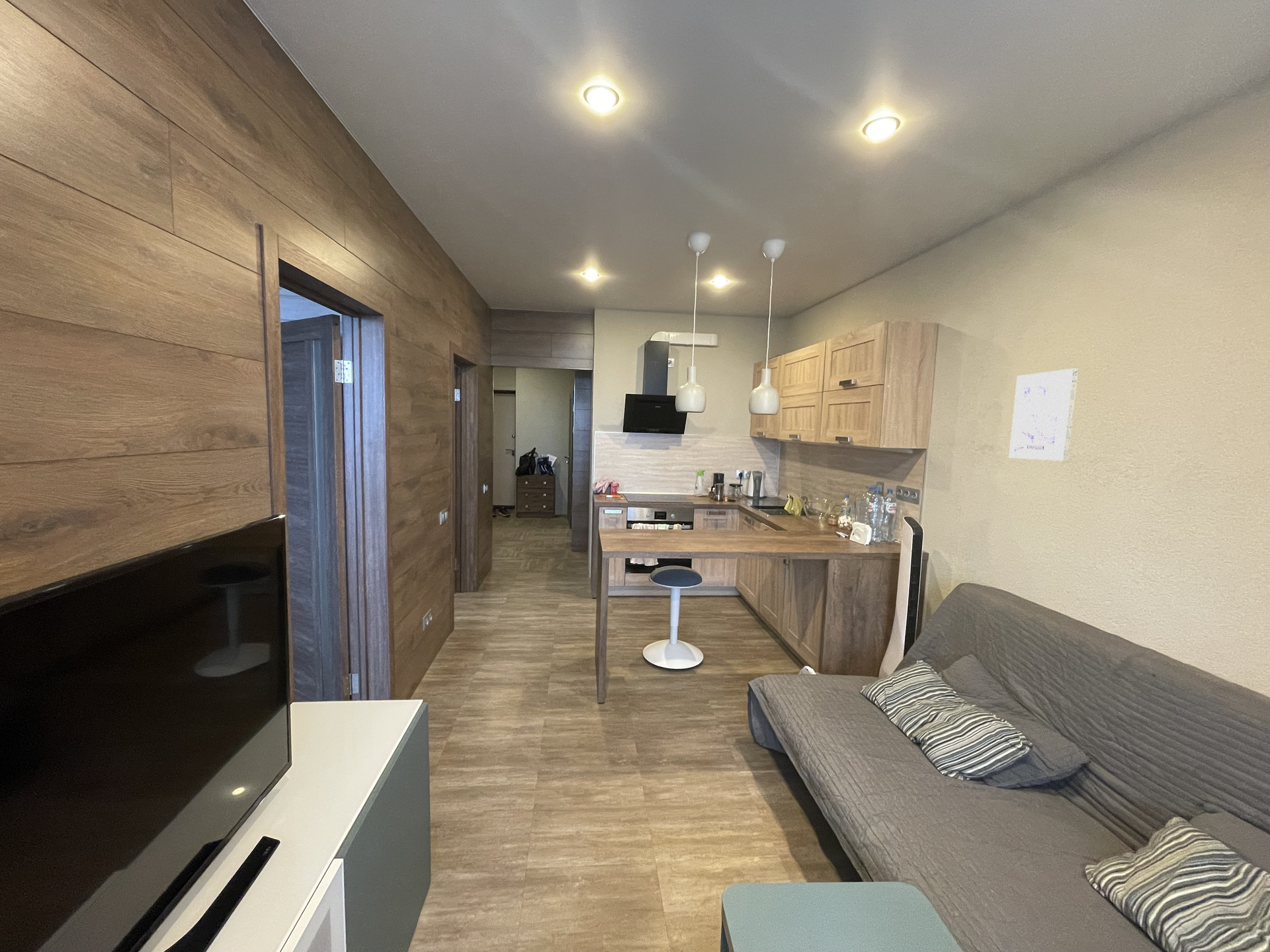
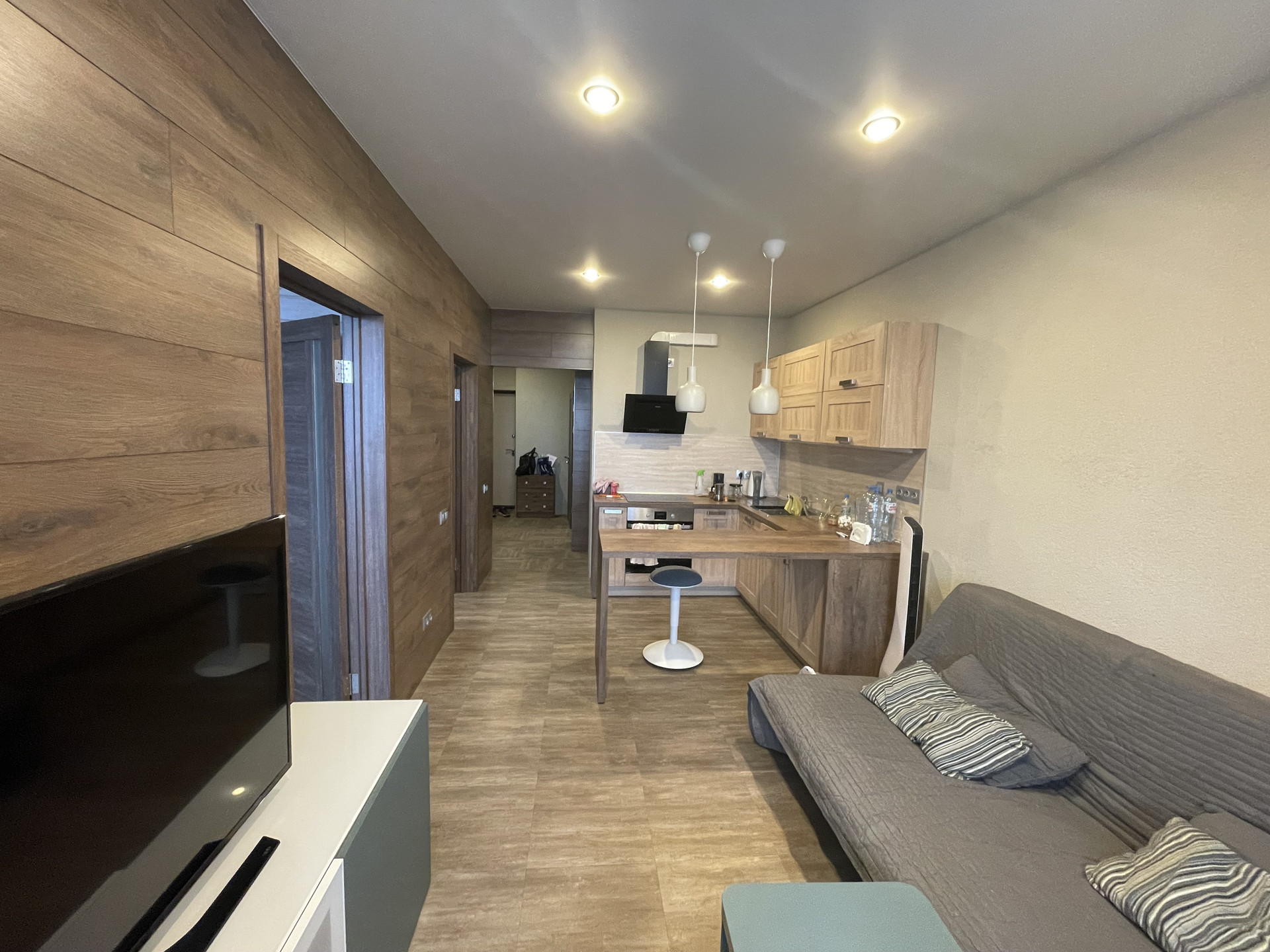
- wall art [1008,368,1079,461]
